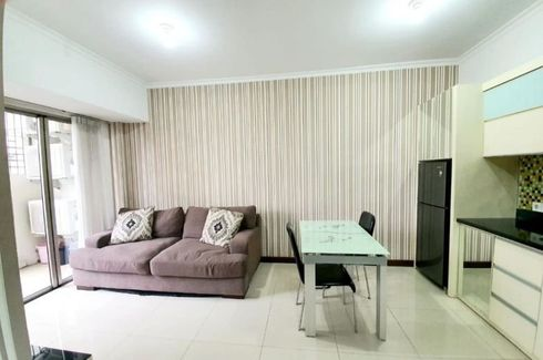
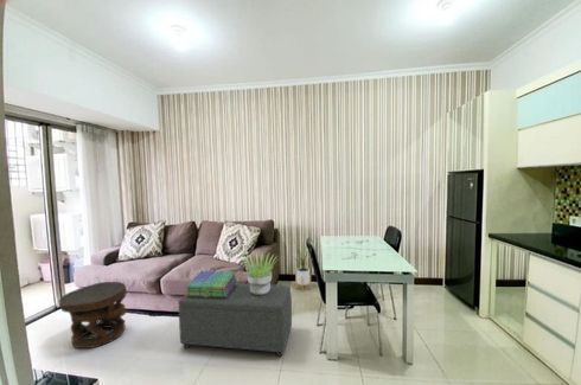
+ stack of books [185,270,238,297]
+ potted plant [240,251,280,295]
+ house plant [290,237,318,294]
+ ottoman [178,282,293,358]
+ side table [58,281,128,349]
